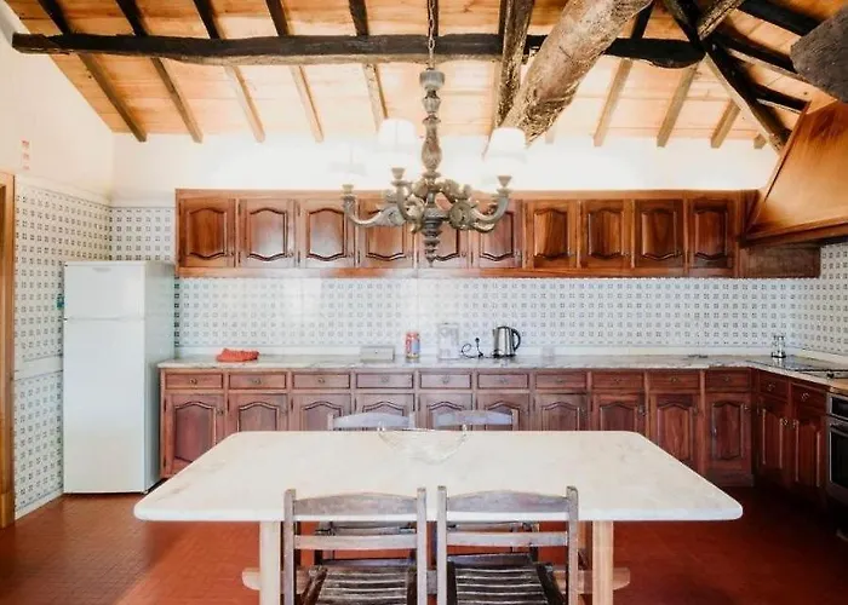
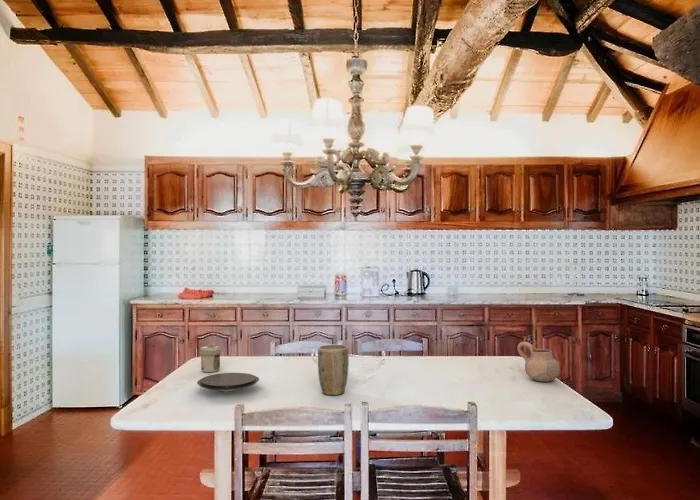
+ plate [196,372,260,392]
+ pitcher [516,341,561,383]
+ plant pot [317,343,350,396]
+ jar [199,345,222,373]
